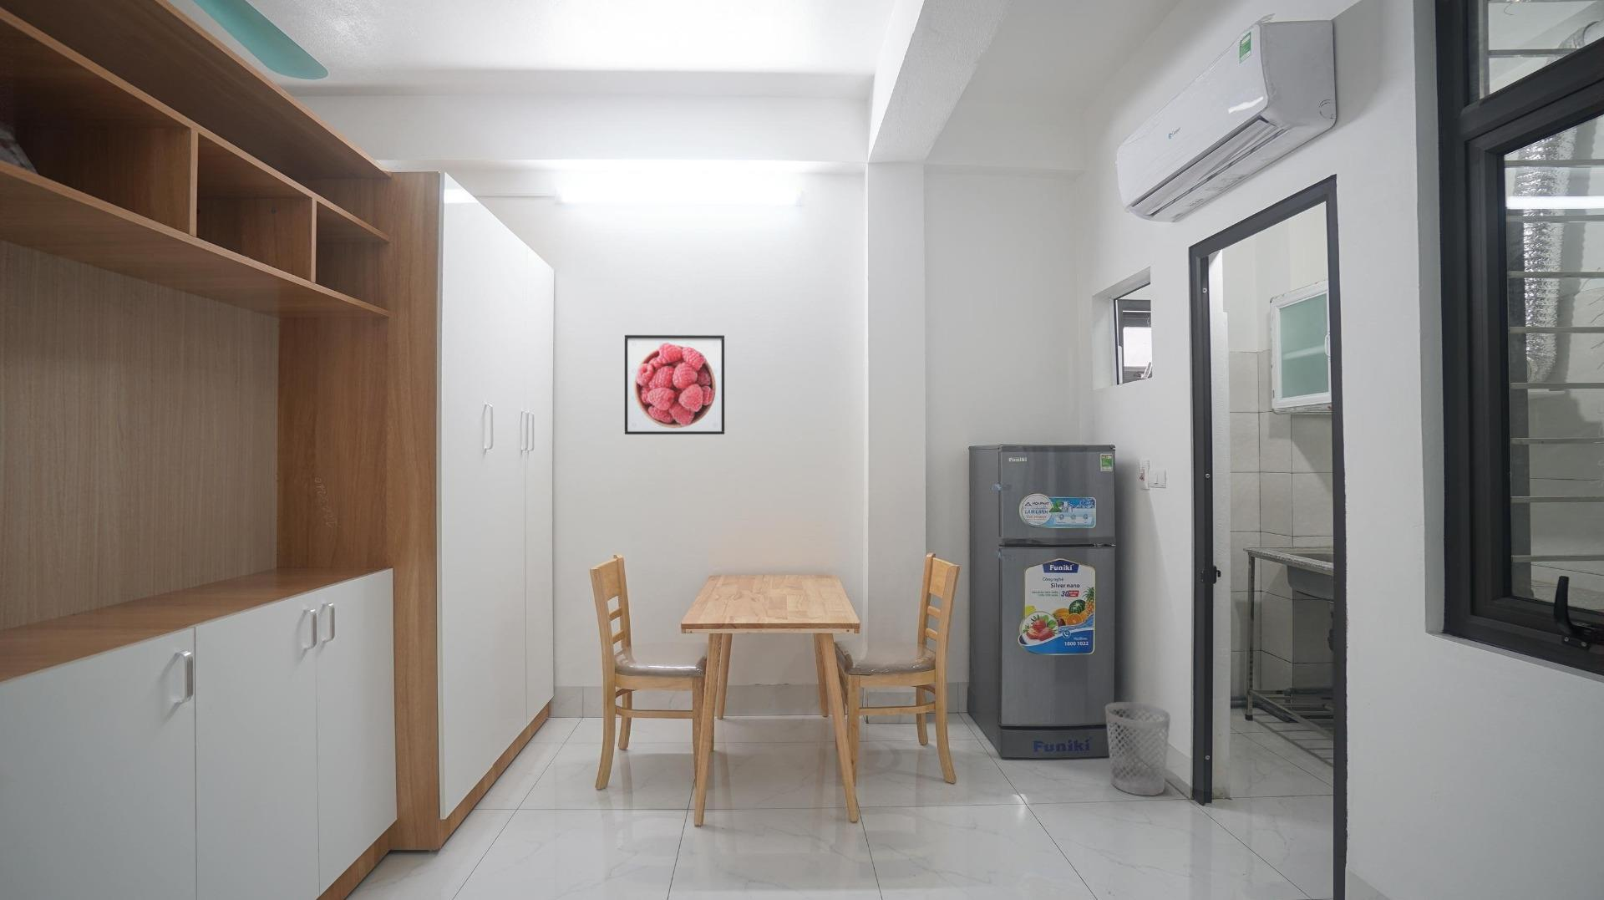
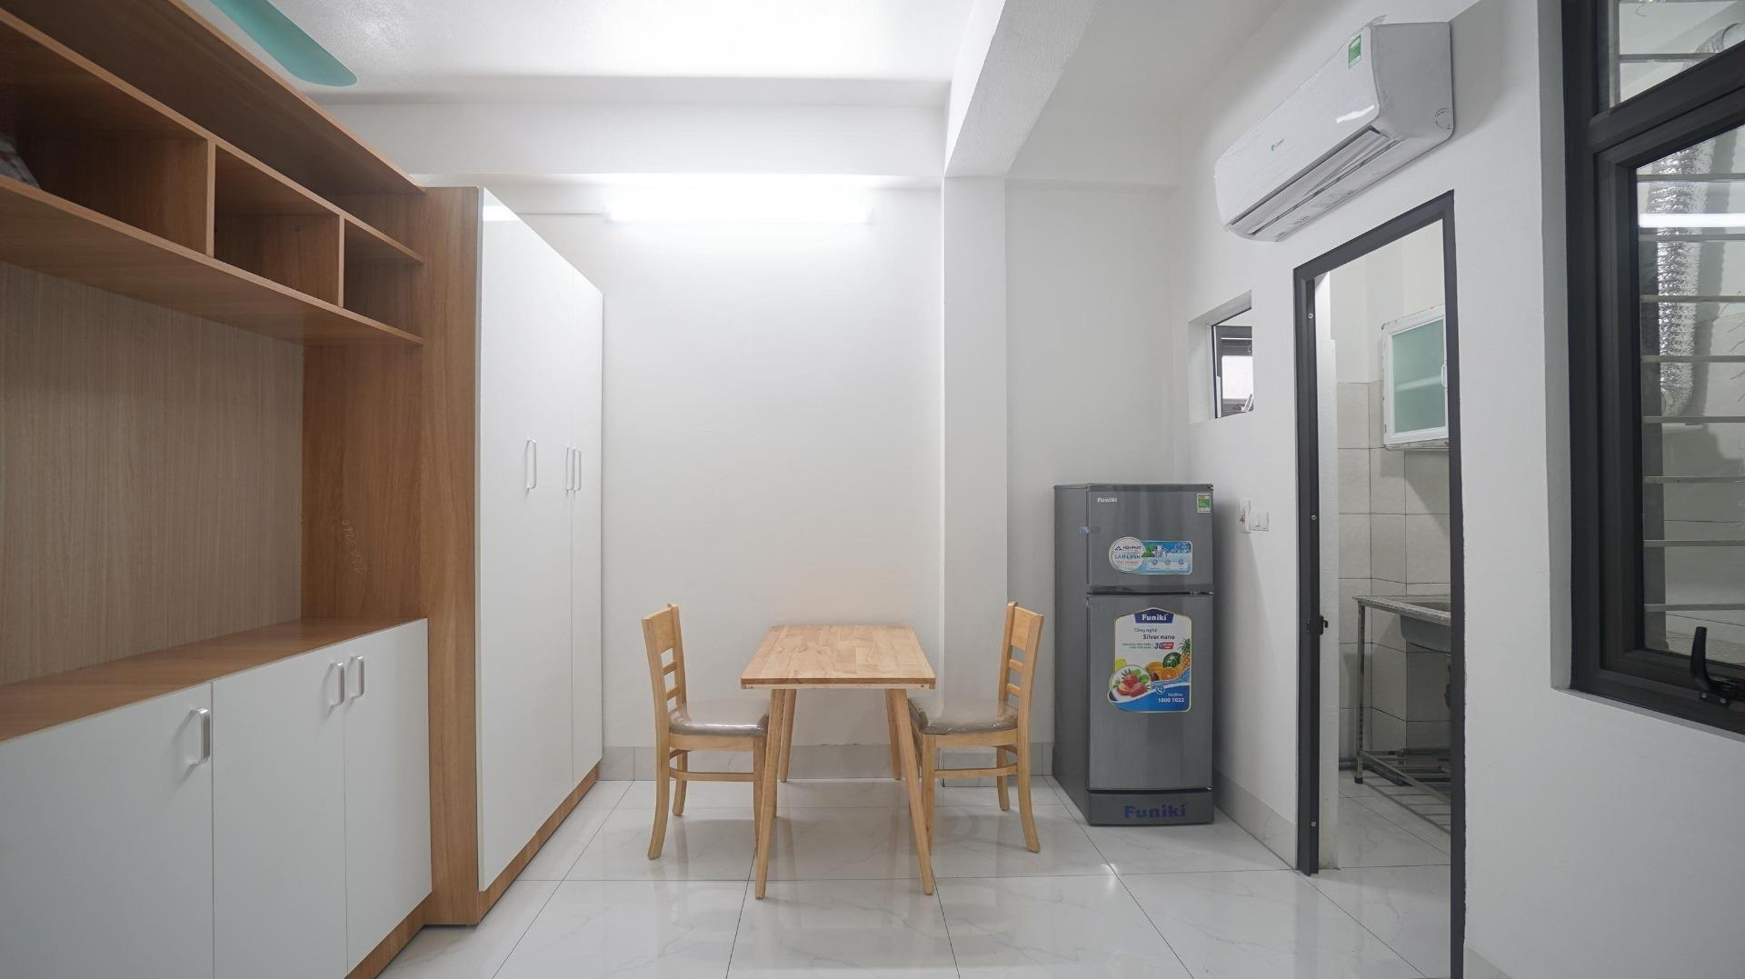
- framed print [624,334,725,435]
- wastebasket [1105,701,1171,796]
